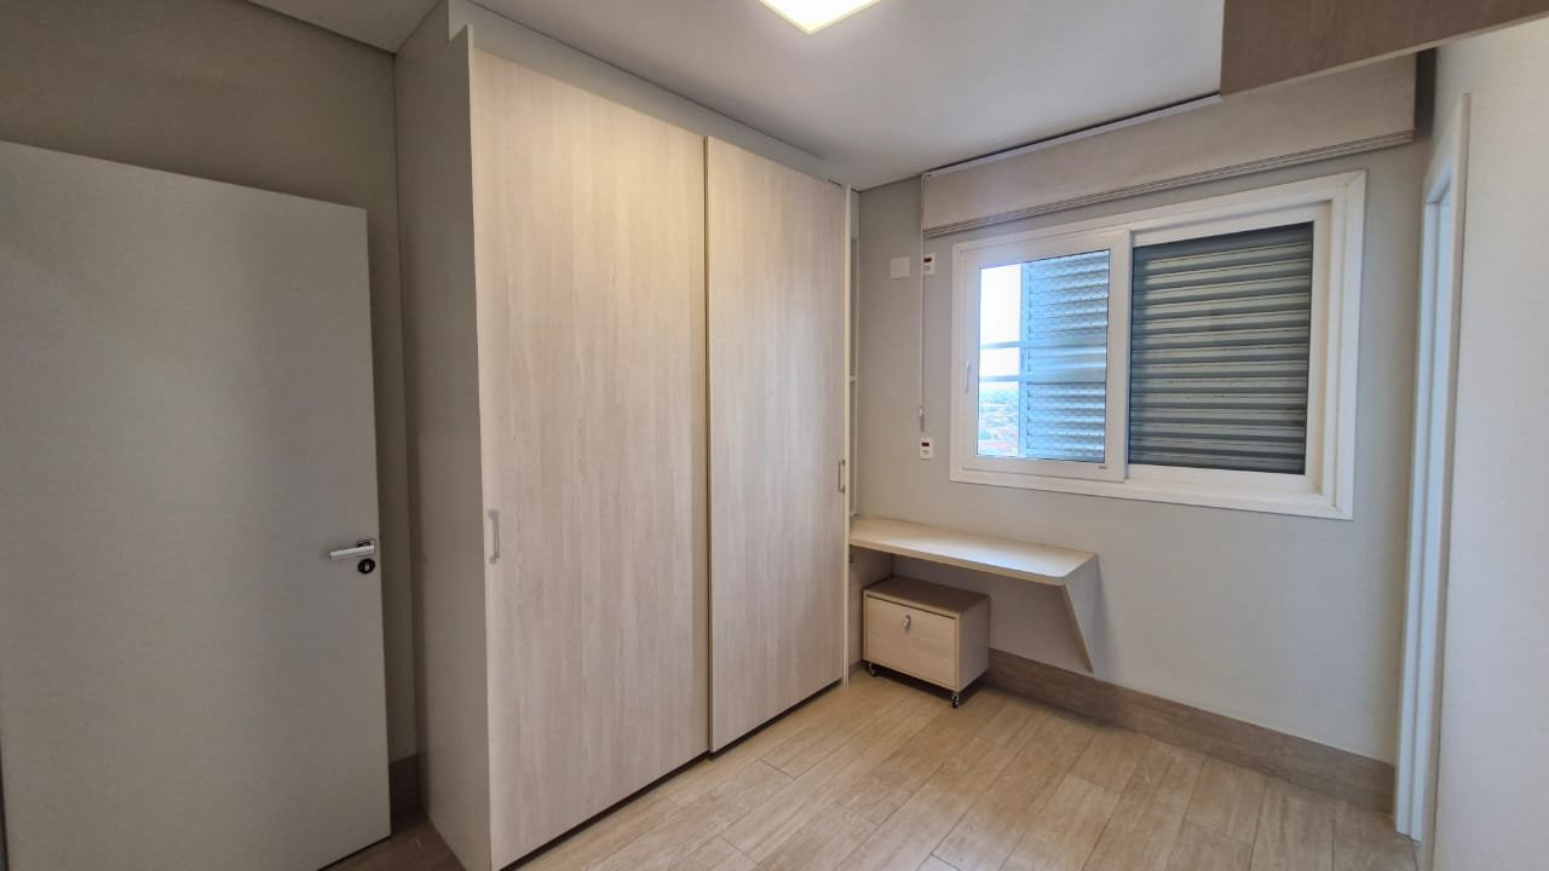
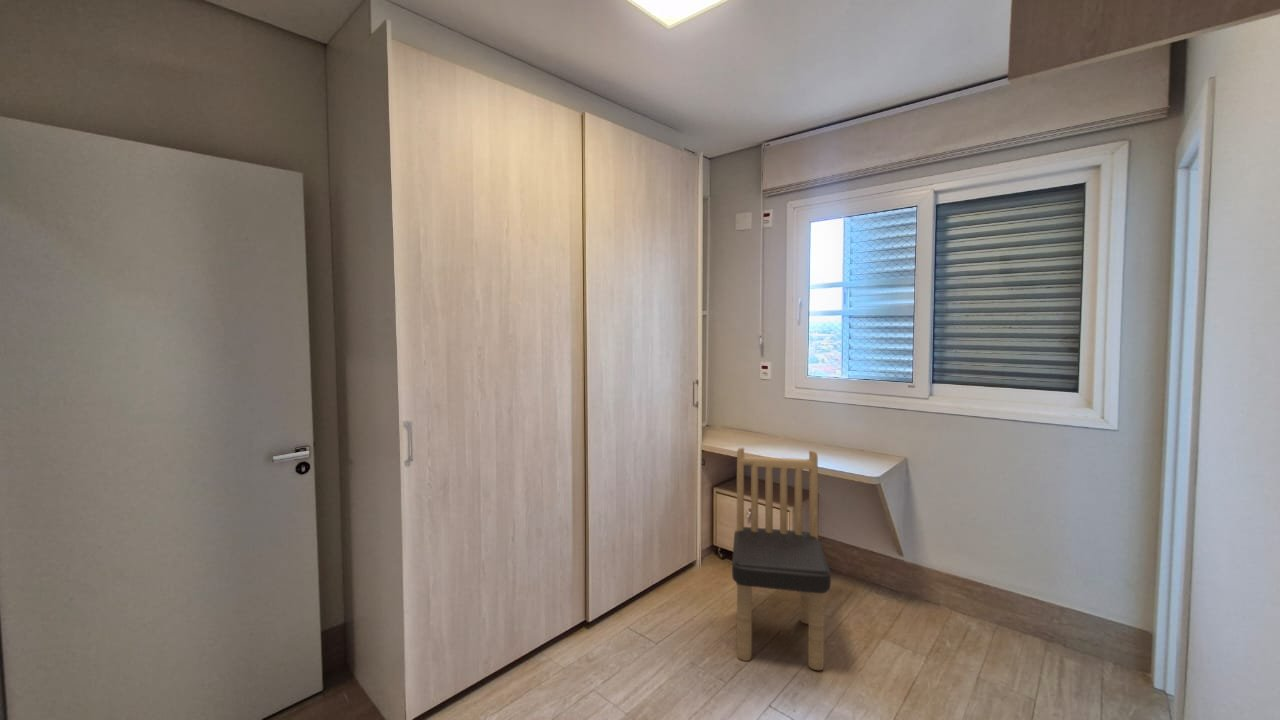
+ dining chair [731,447,832,671]
